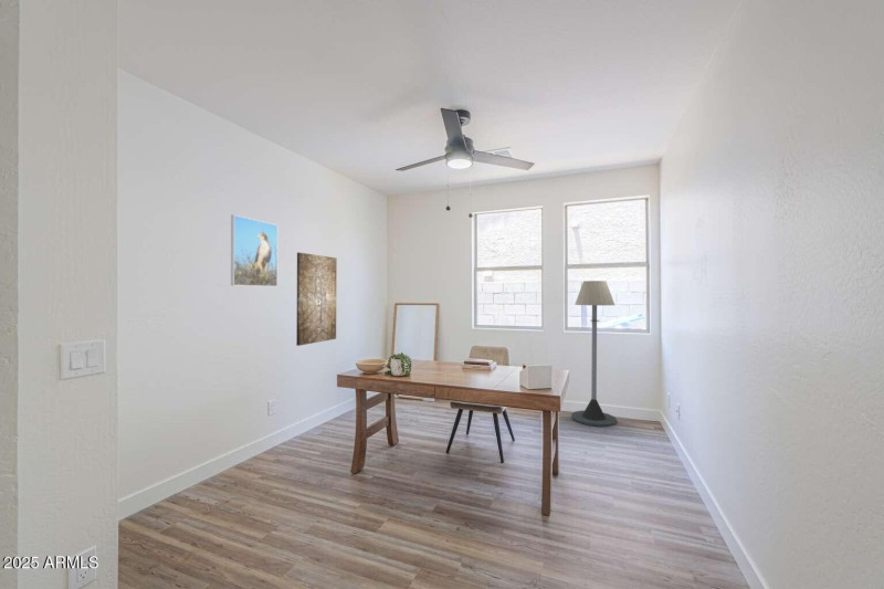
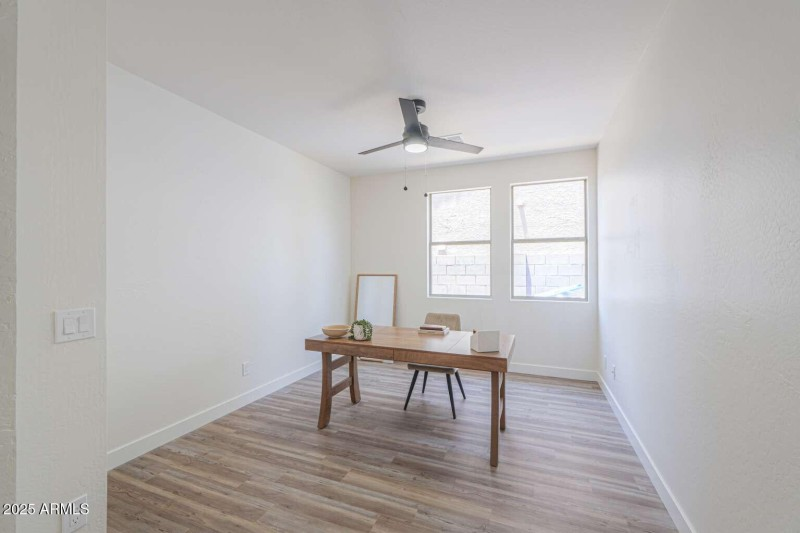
- floor lamp [570,280,618,428]
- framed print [230,213,278,287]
- wall art [295,251,338,347]
